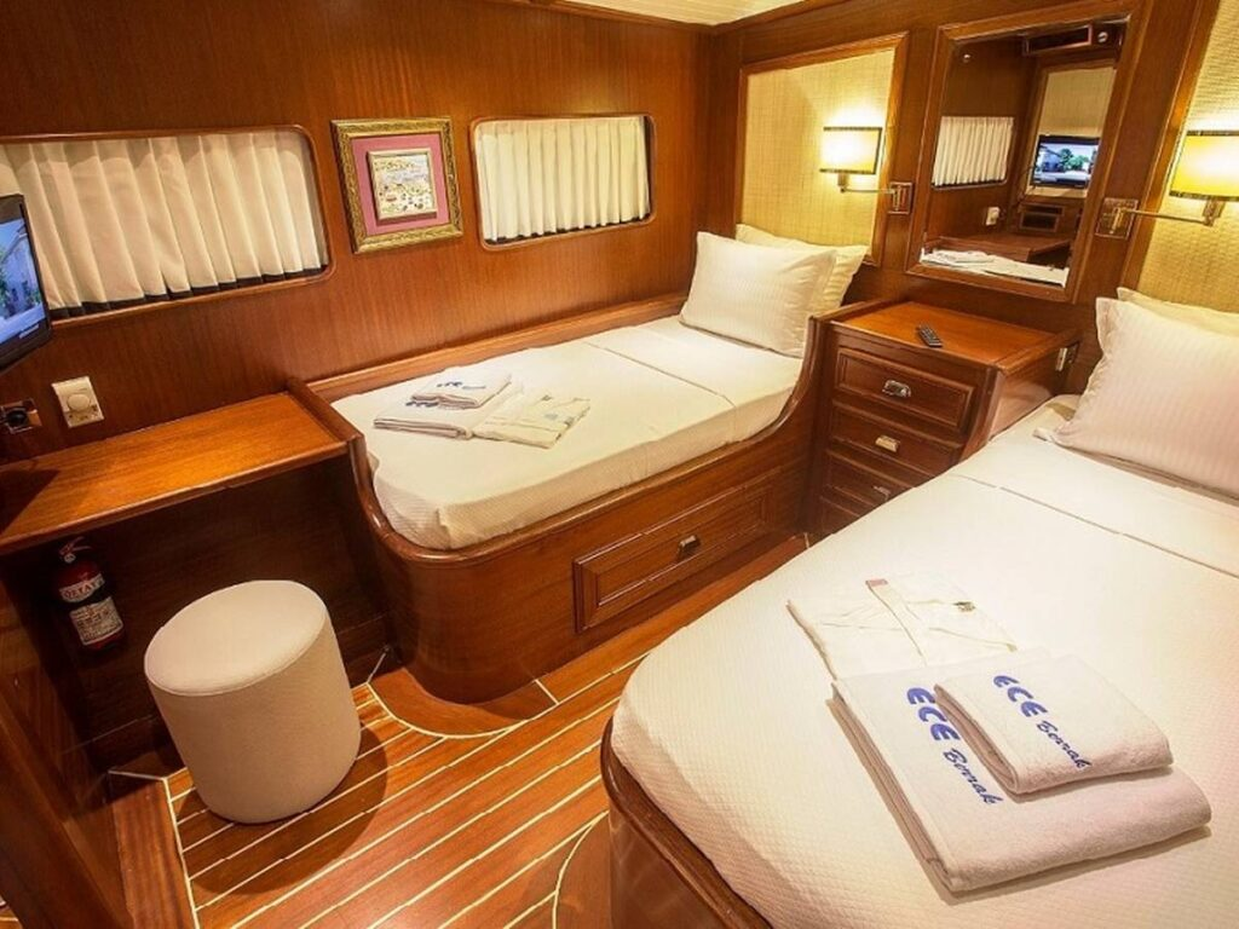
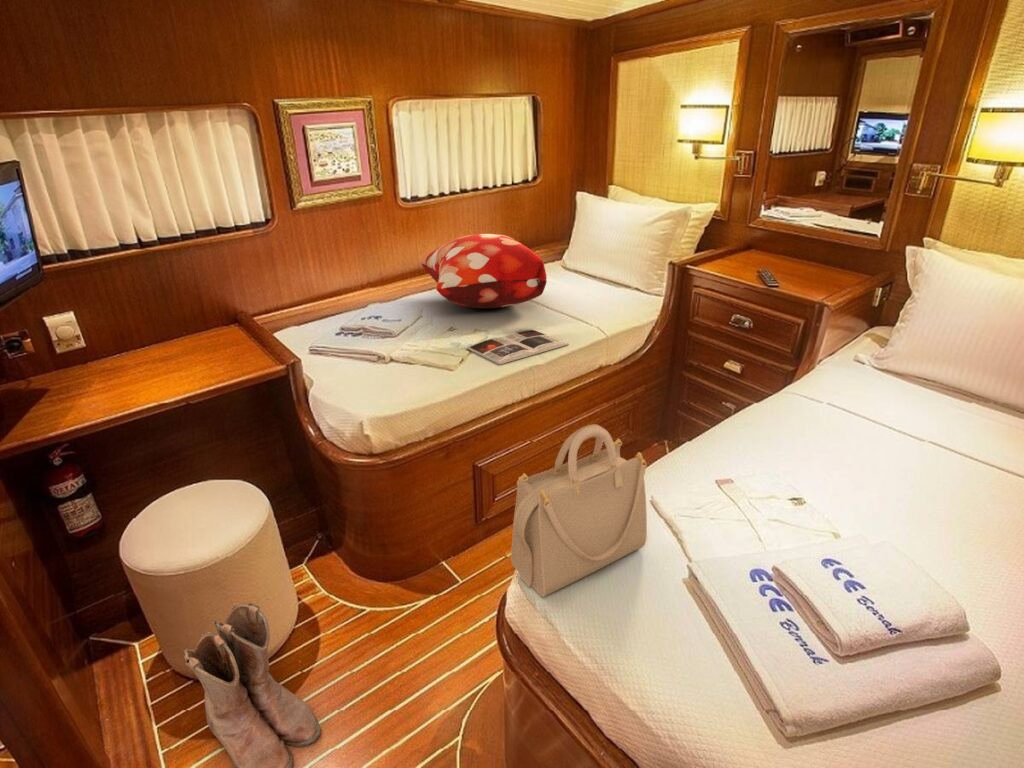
+ boots [182,602,322,768]
+ magazine [466,329,570,366]
+ decorative pillow [420,233,548,309]
+ handbag [510,423,648,598]
